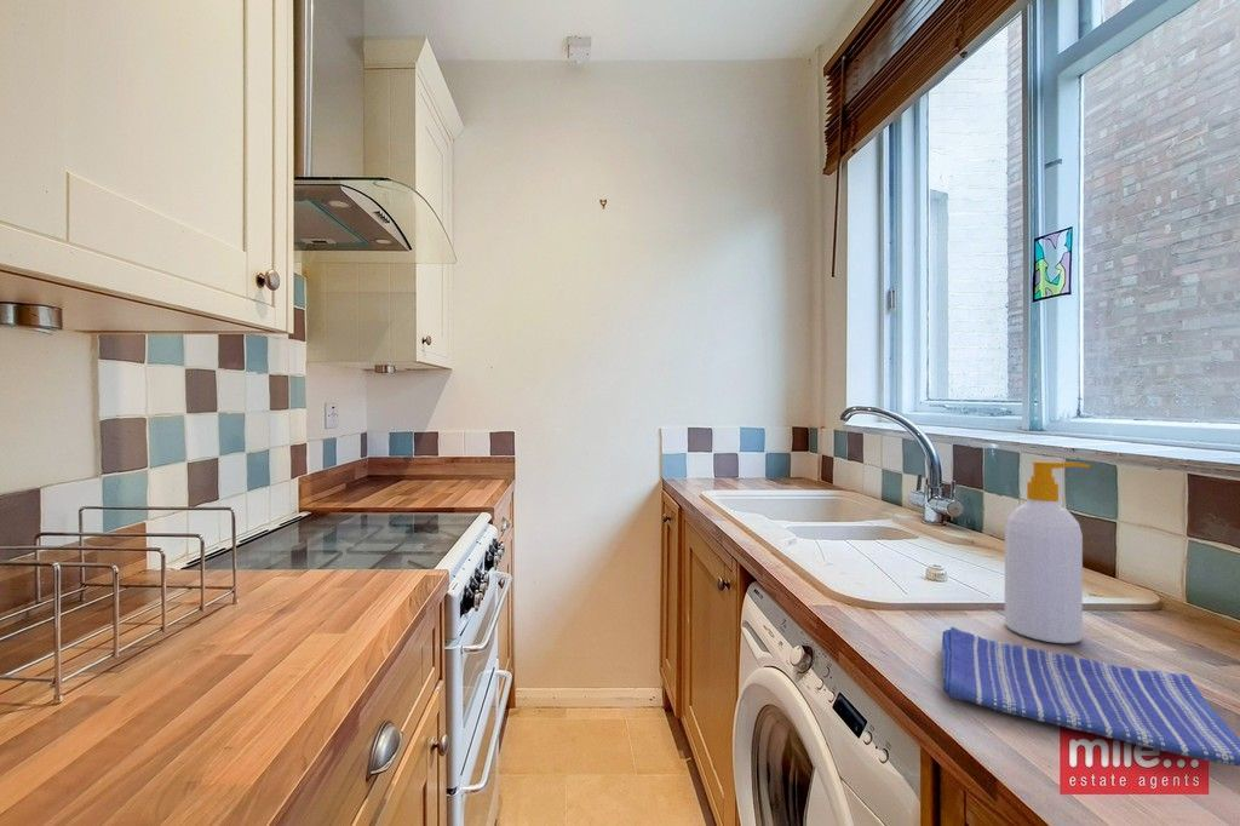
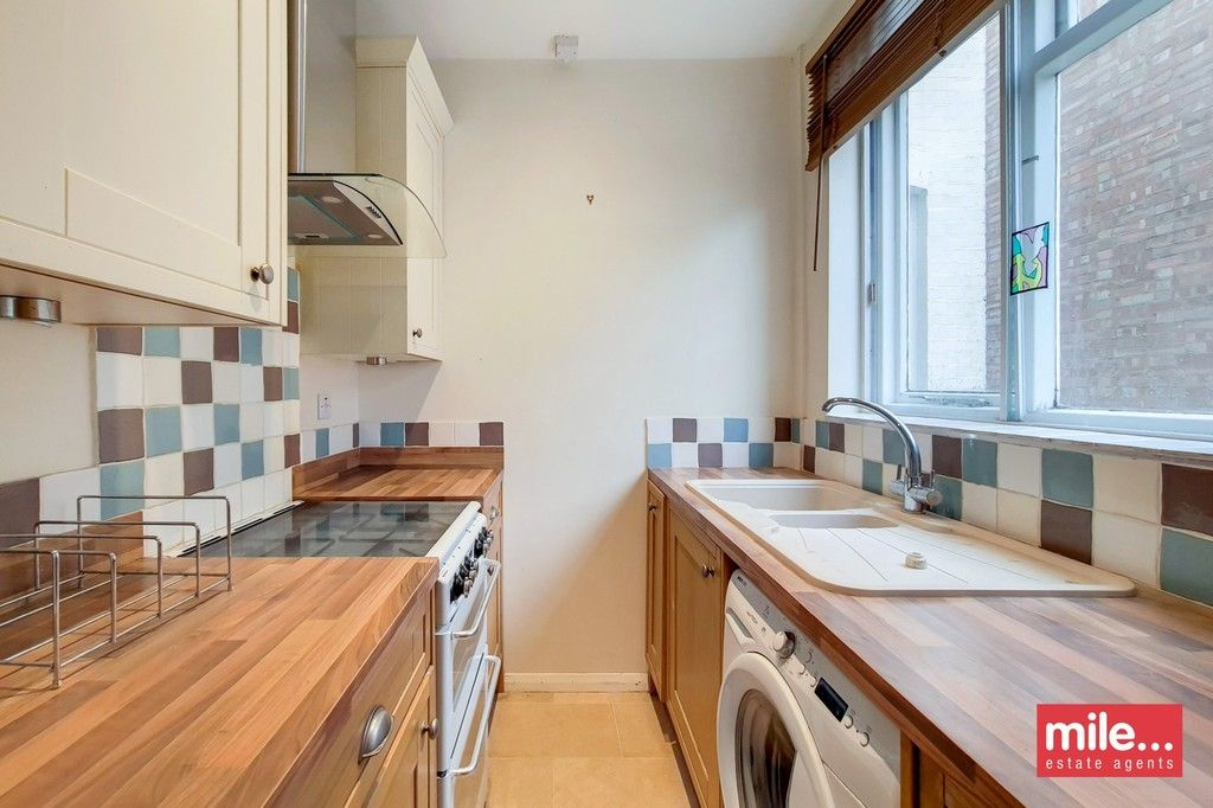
- soap bottle [1004,460,1091,644]
- dish towel [941,626,1240,768]
